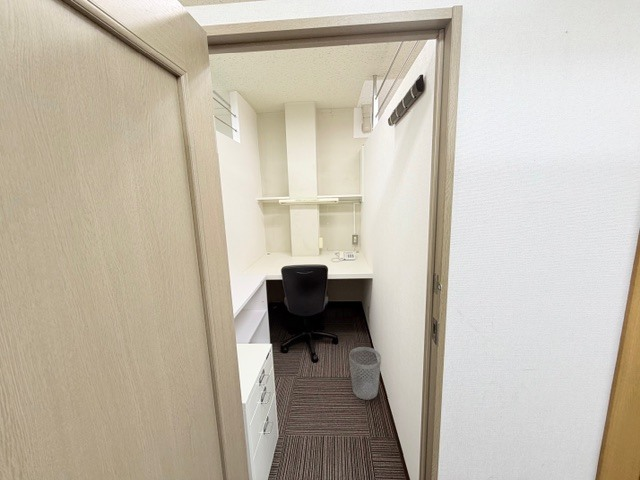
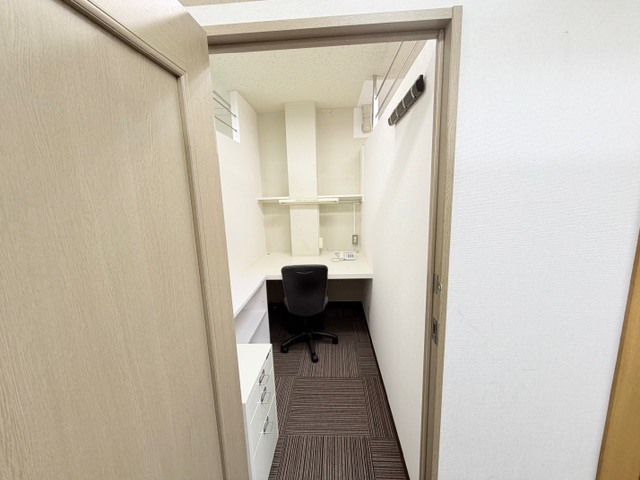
- wastebasket [348,346,382,401]
